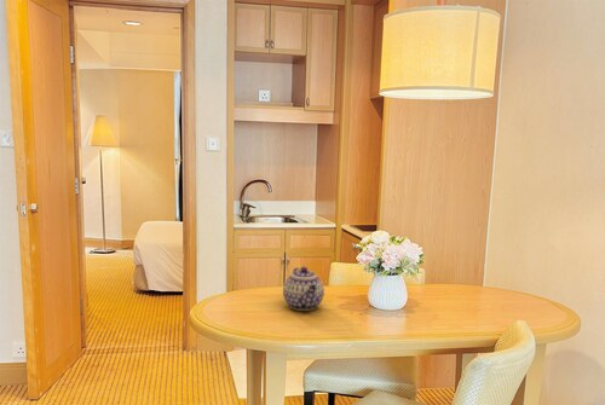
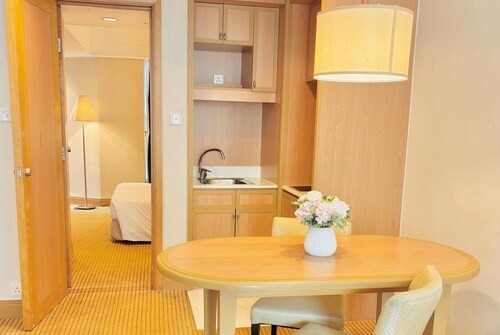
- teapot [282,266,325,312]
